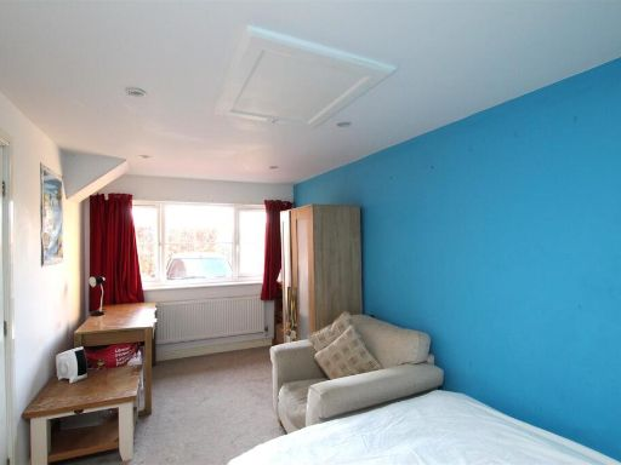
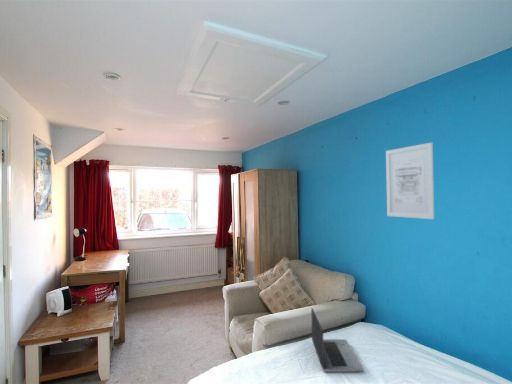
+ wall art [385,142,435,220]
+ laptop computer [311,307,365,373]
